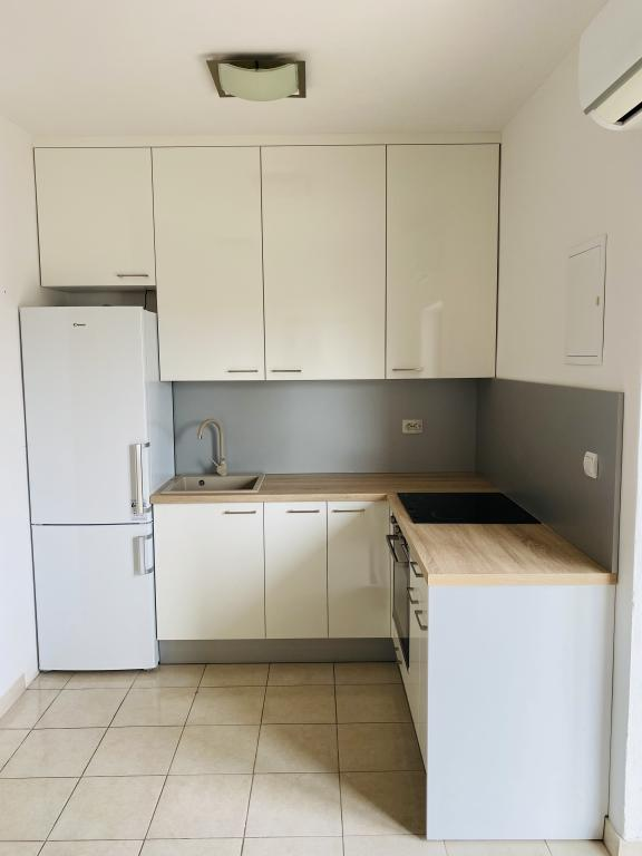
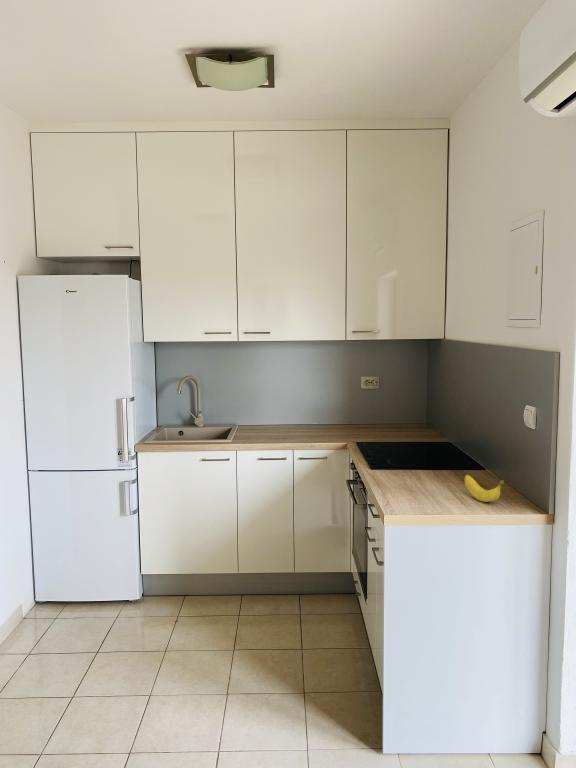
+ banana [464,474,505,503]
